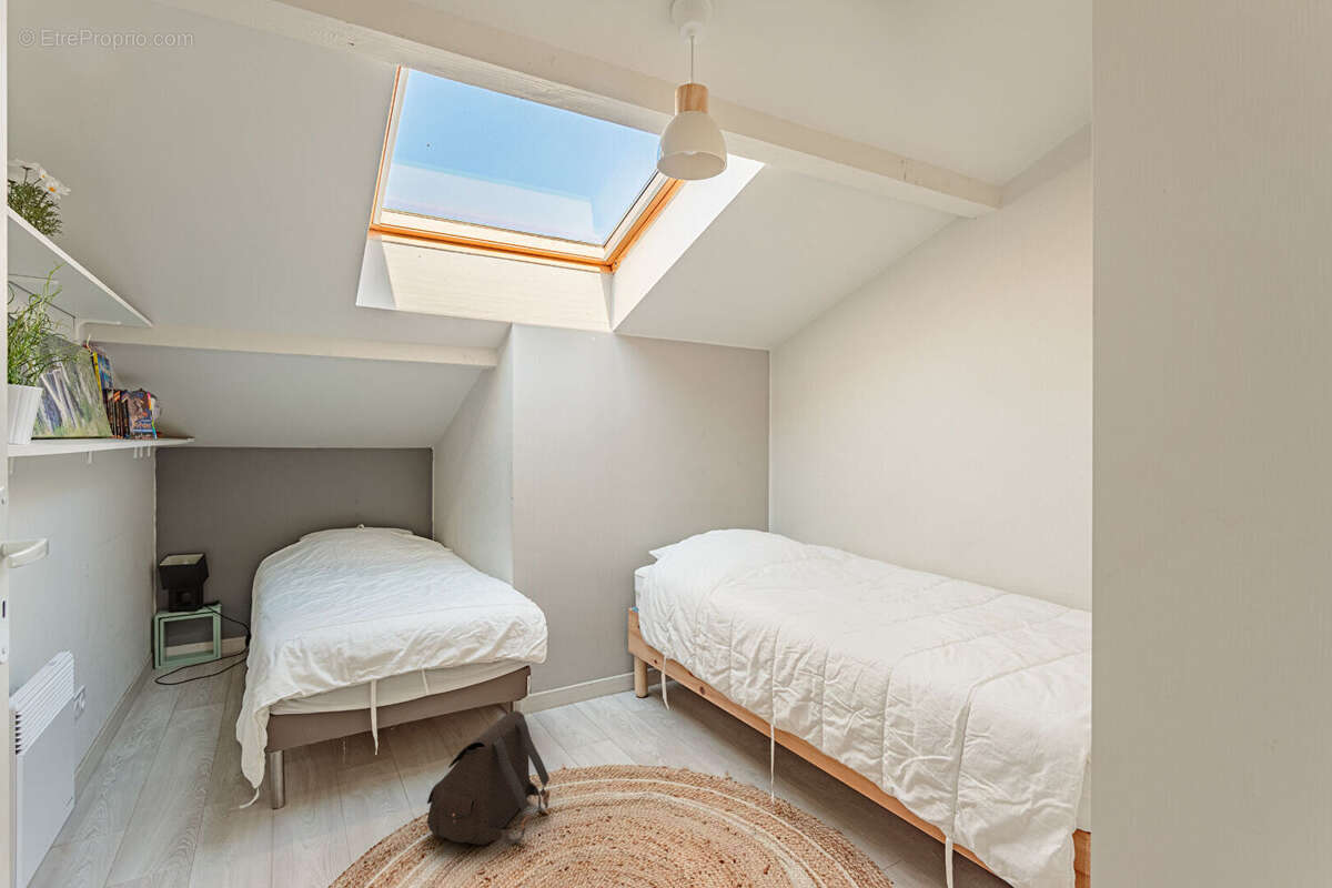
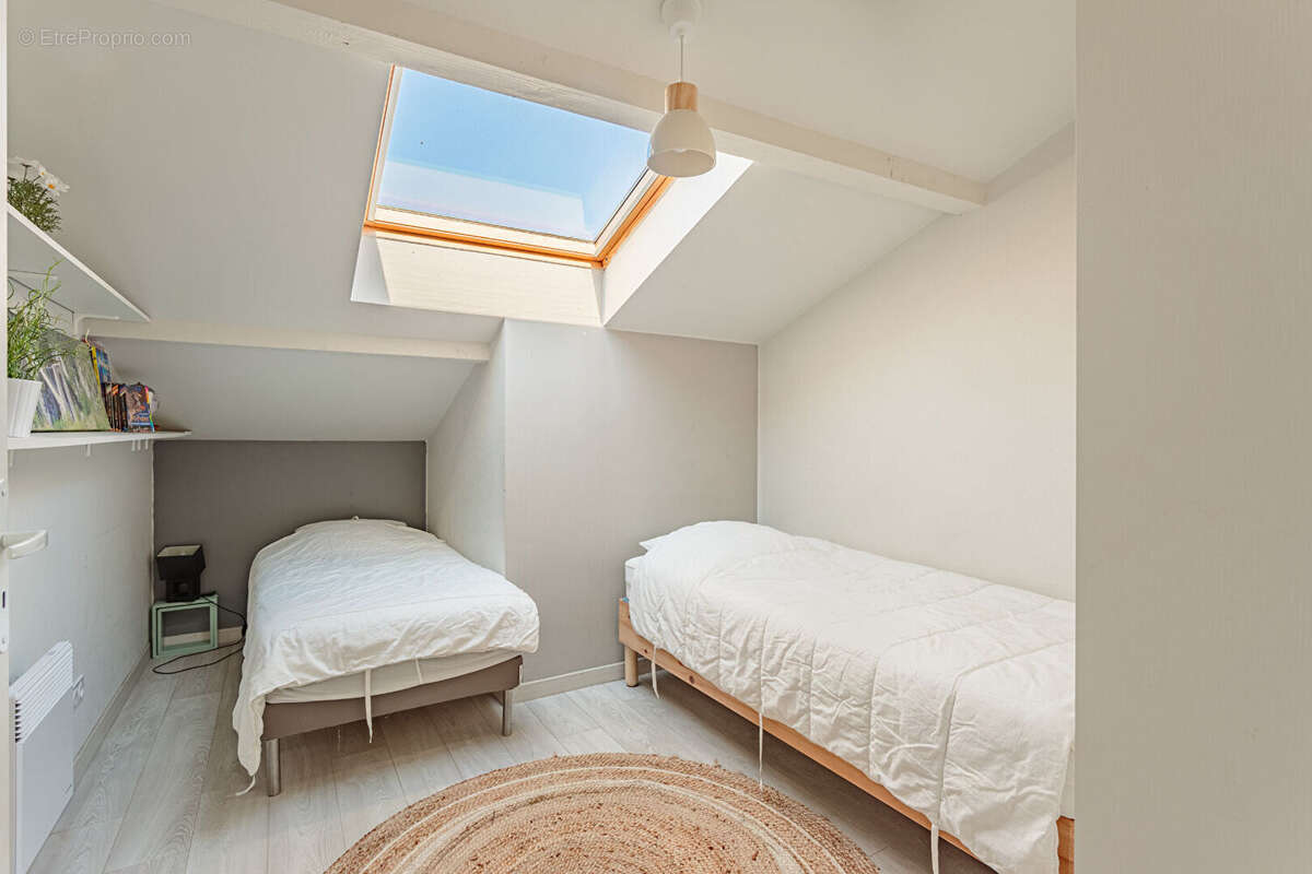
- satchel [426,710,551,846]
